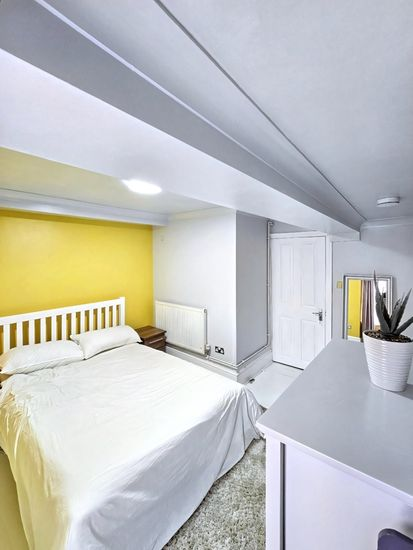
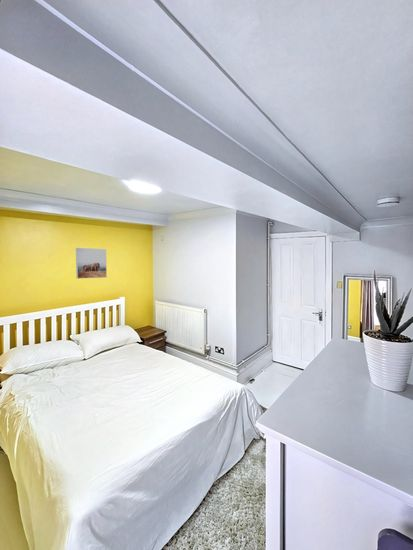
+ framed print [75,247,108,280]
